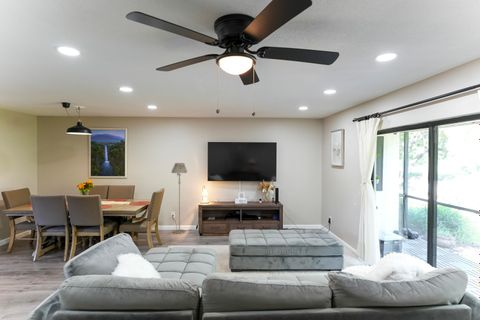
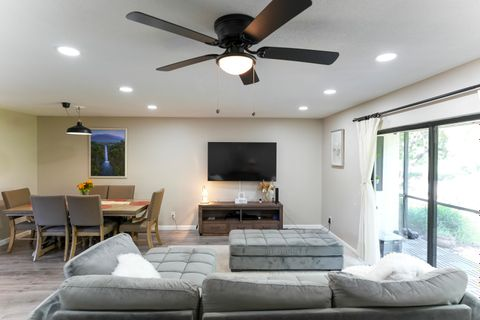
- floor lamp [170,162,188,235]
